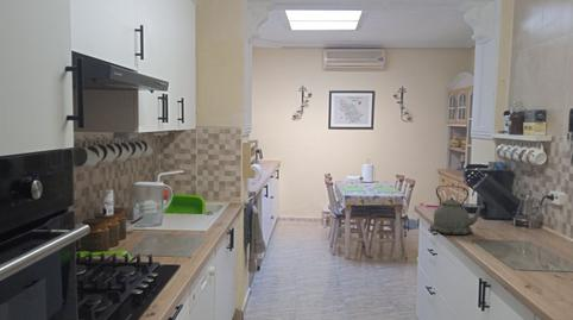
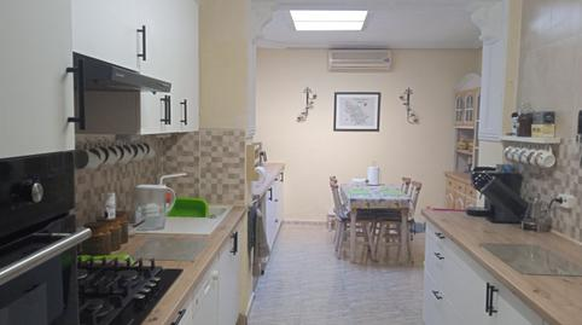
- kettle [429,184,486,236]
